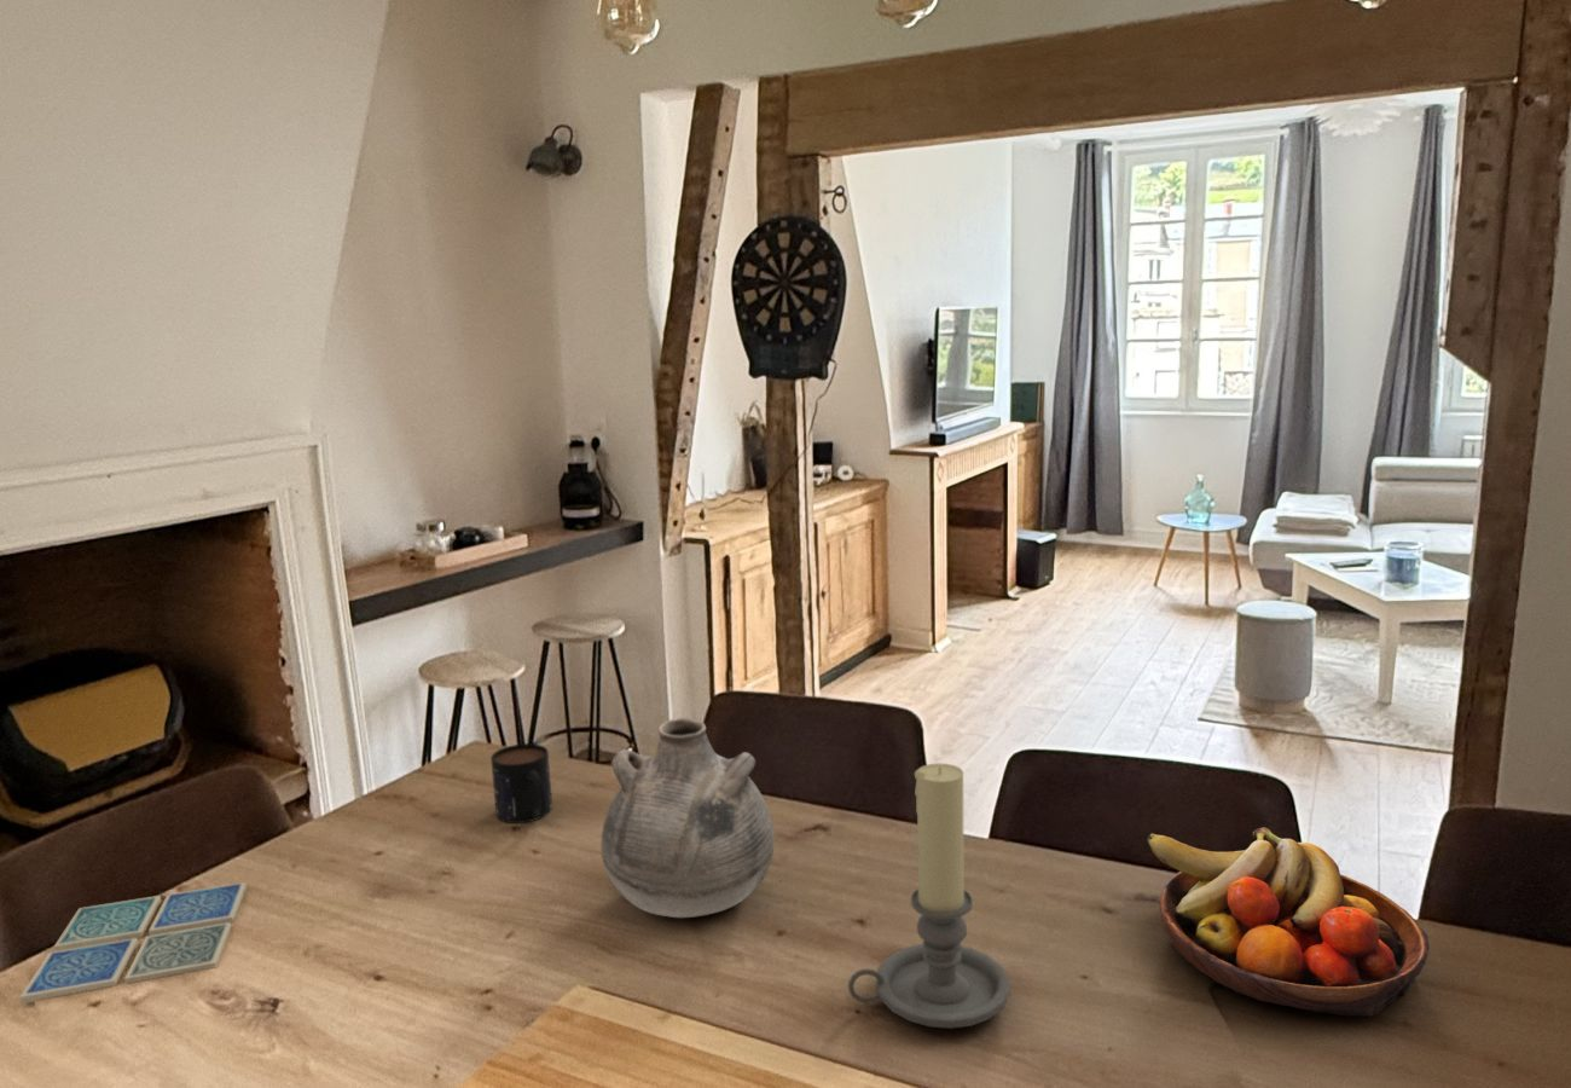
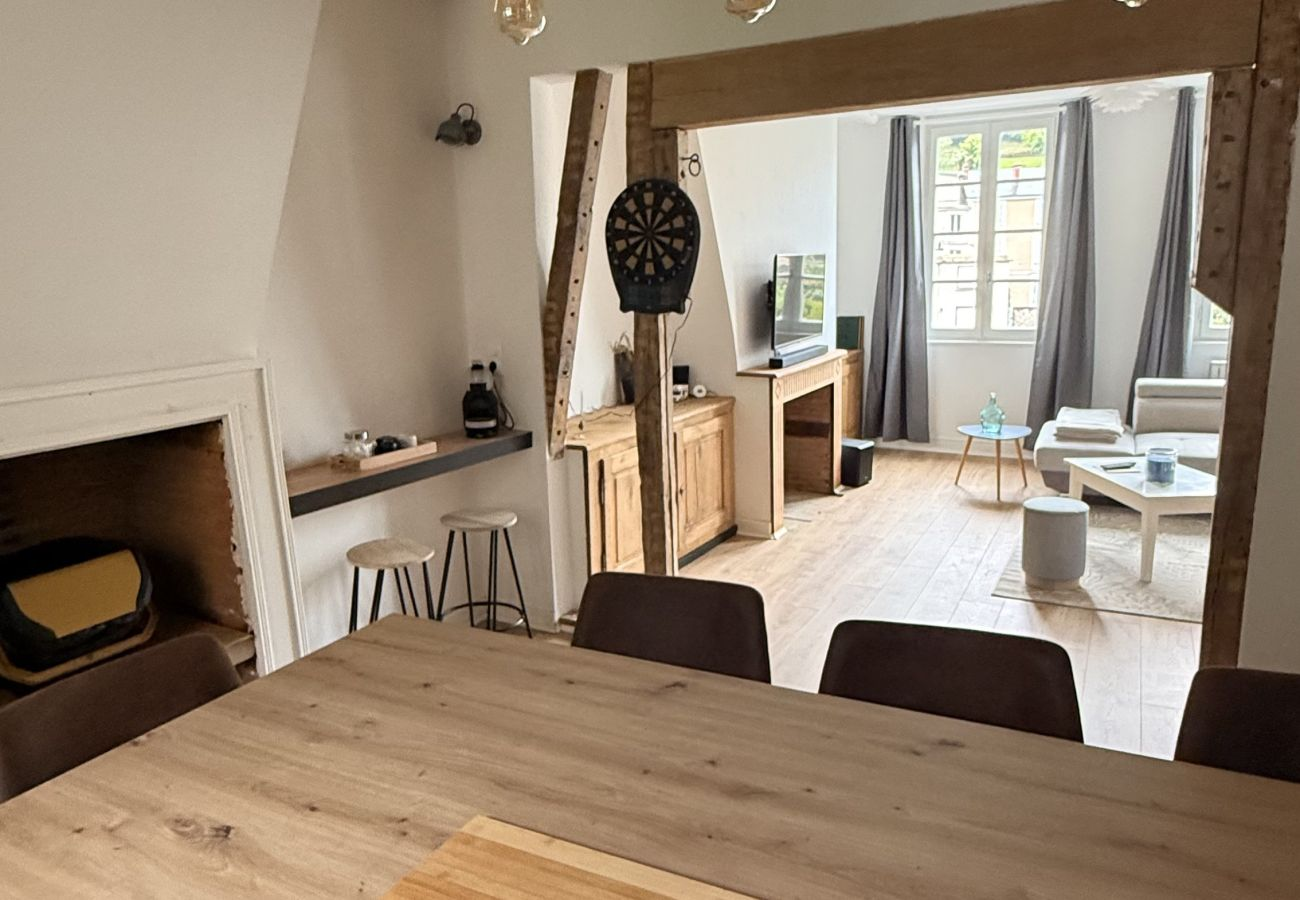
- candle holder [847,762,1011,1030]
- drink coaster [19,881,248,1005]
- mug [489,742,553,824]
- vase [599,716,776,919]
- fruit bowl [1147,826,1431,1018]
